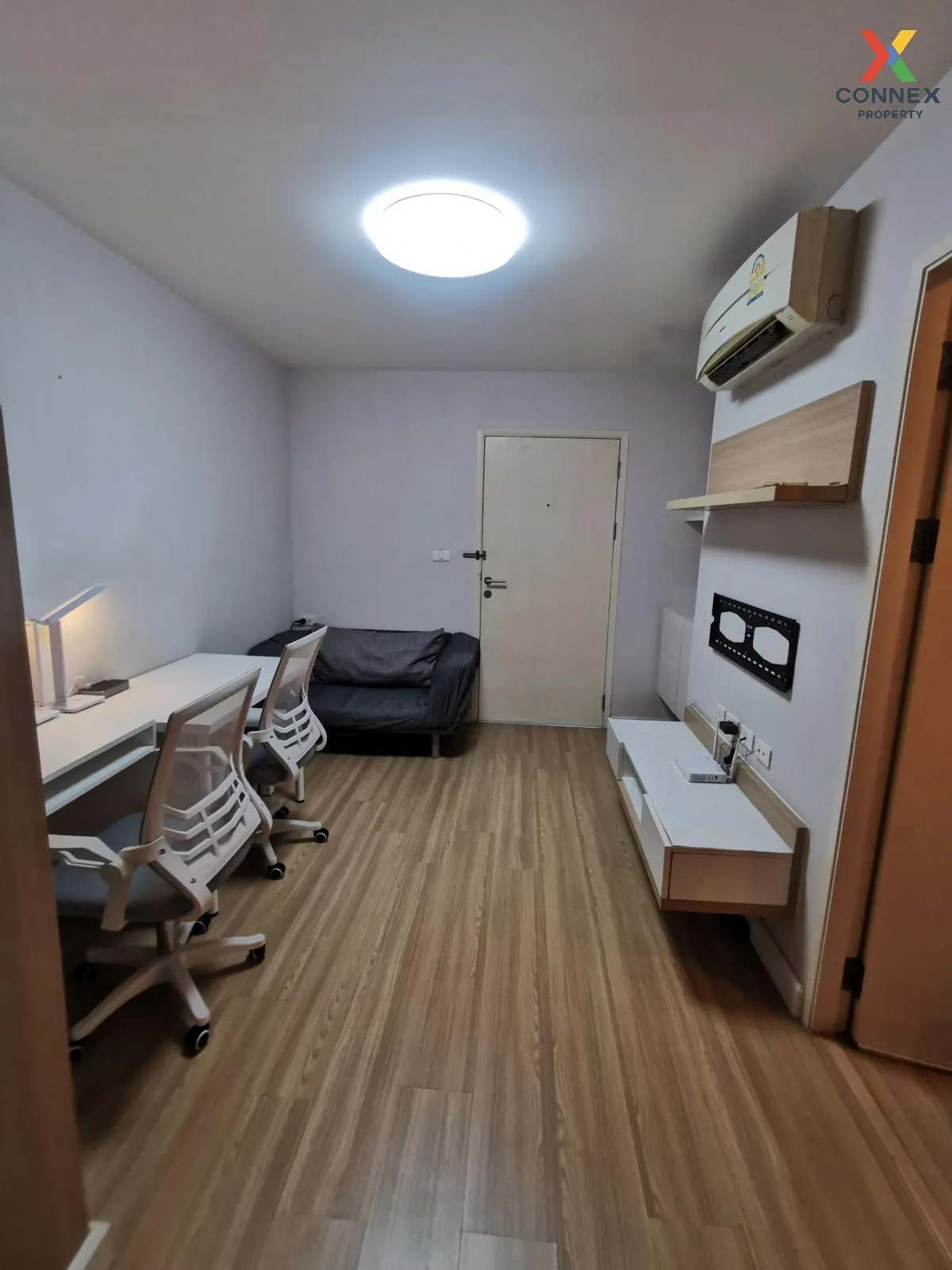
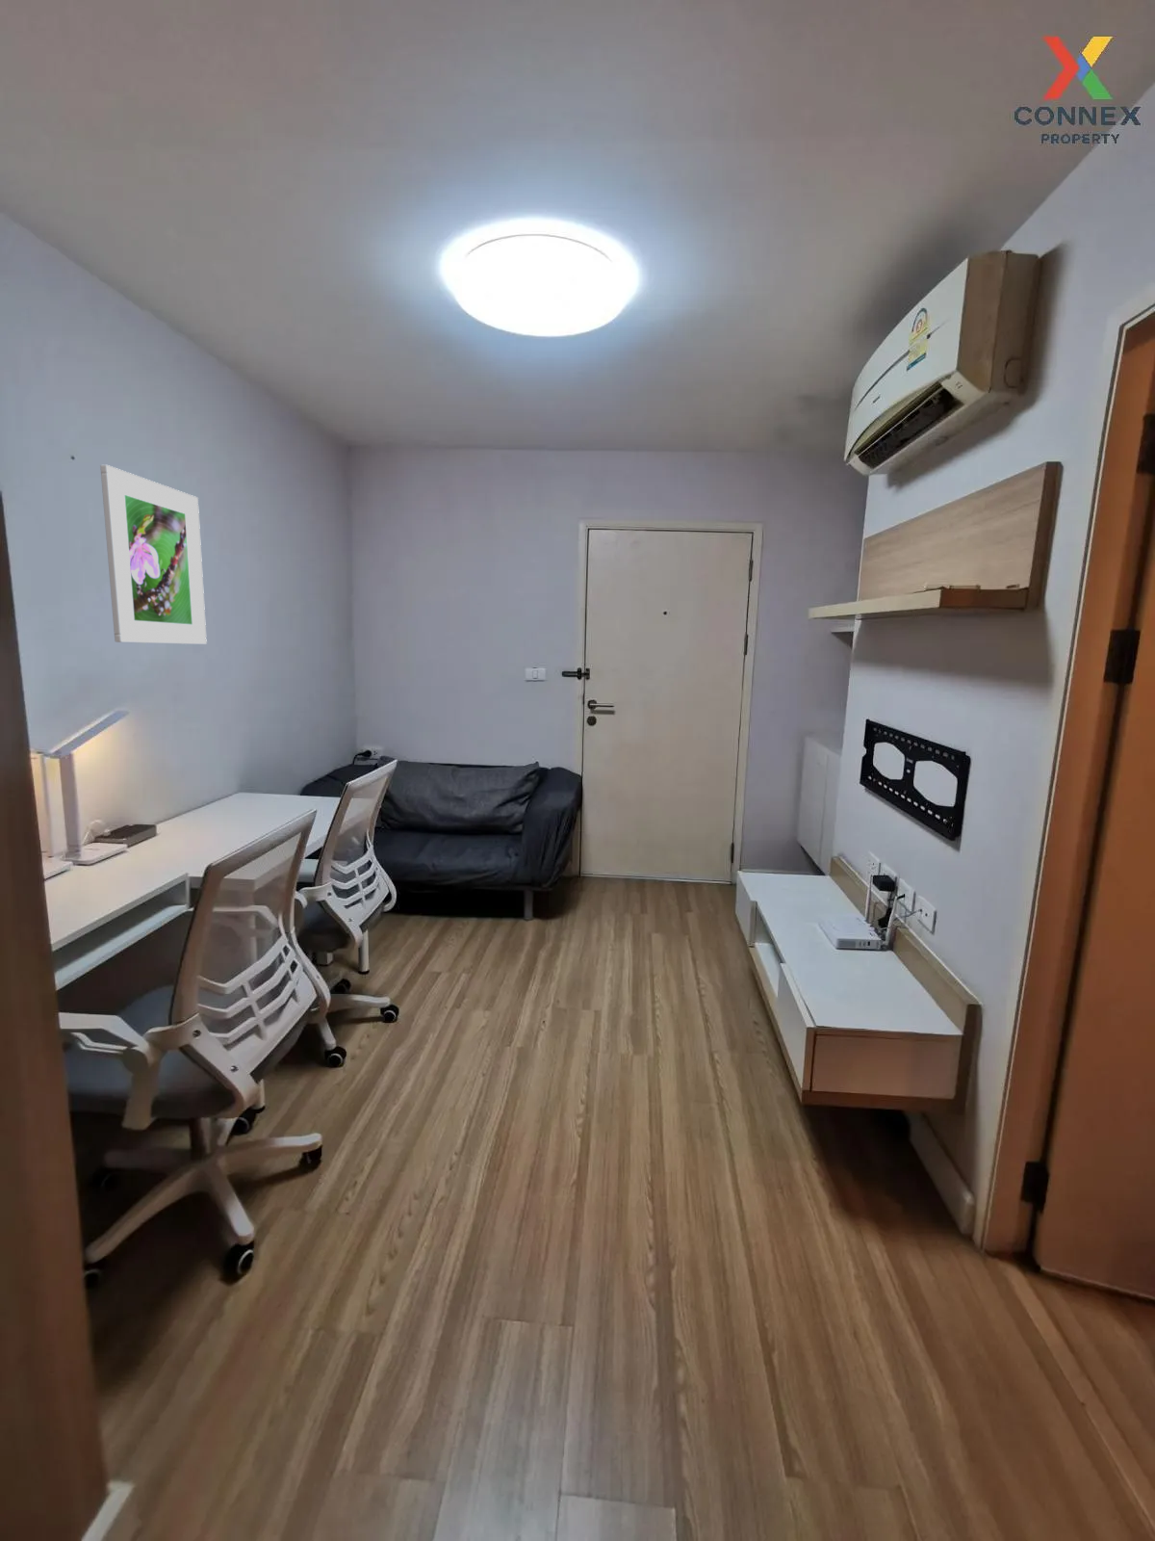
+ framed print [99,465,207,646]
